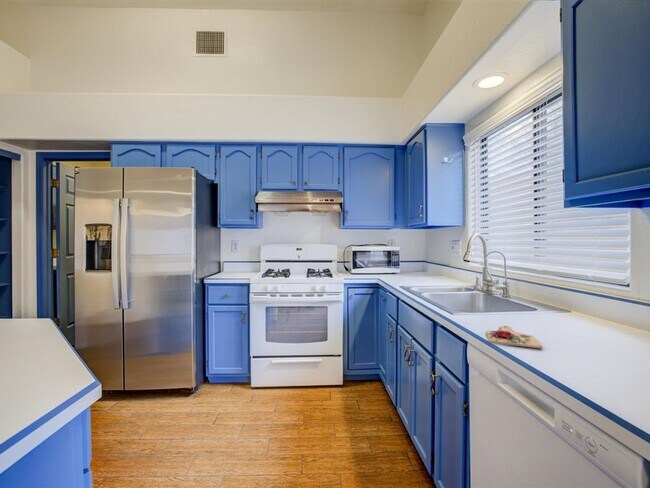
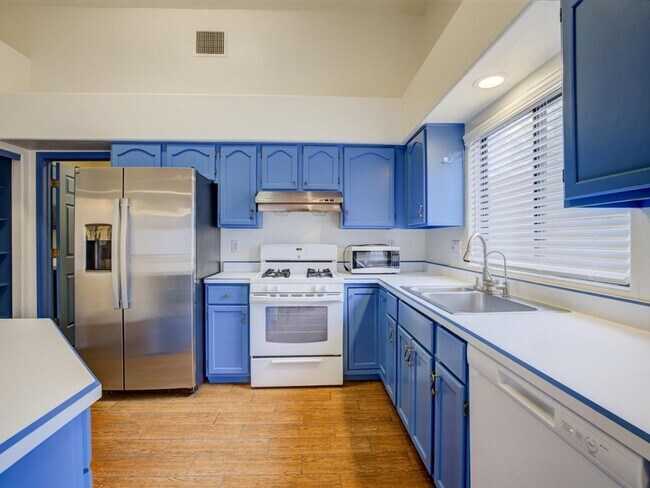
- cutting board [485,325,543,349]
